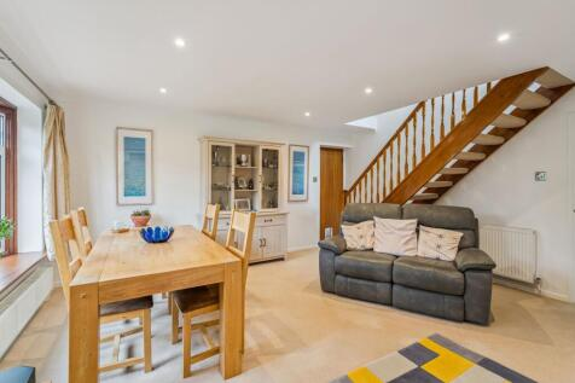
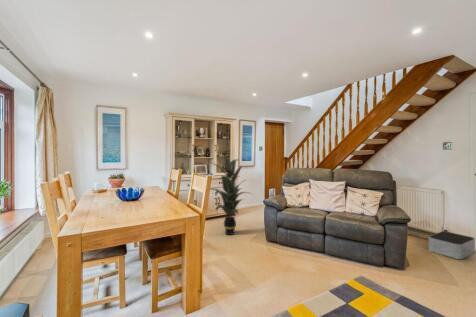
+ storage bin [427,231,476,260]
+ indoor plant [208,154,252,236]
